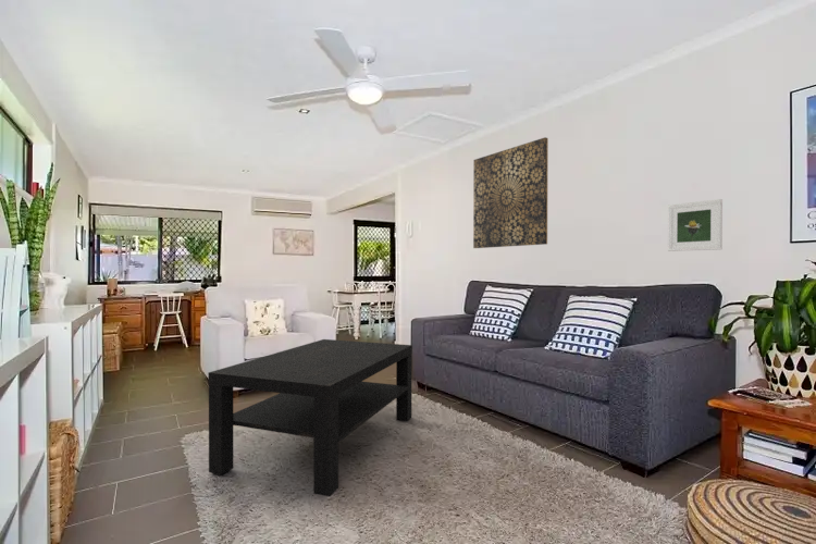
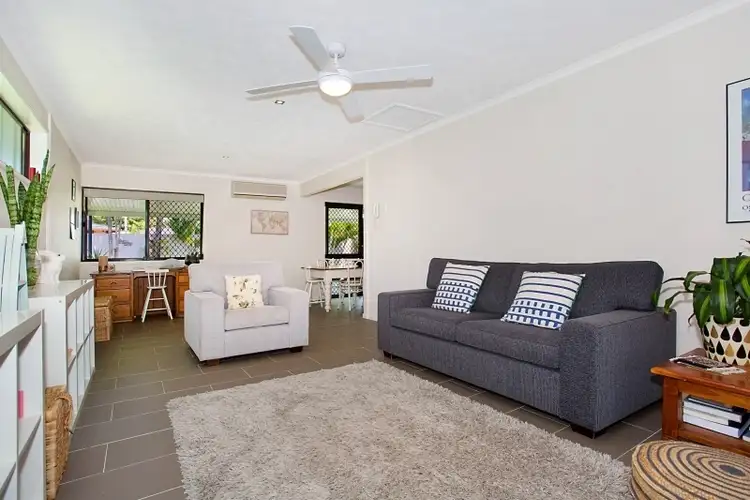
- wall art [472,136,549,249]
- coffee table [207,338,413,497]
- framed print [667,198,724,252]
